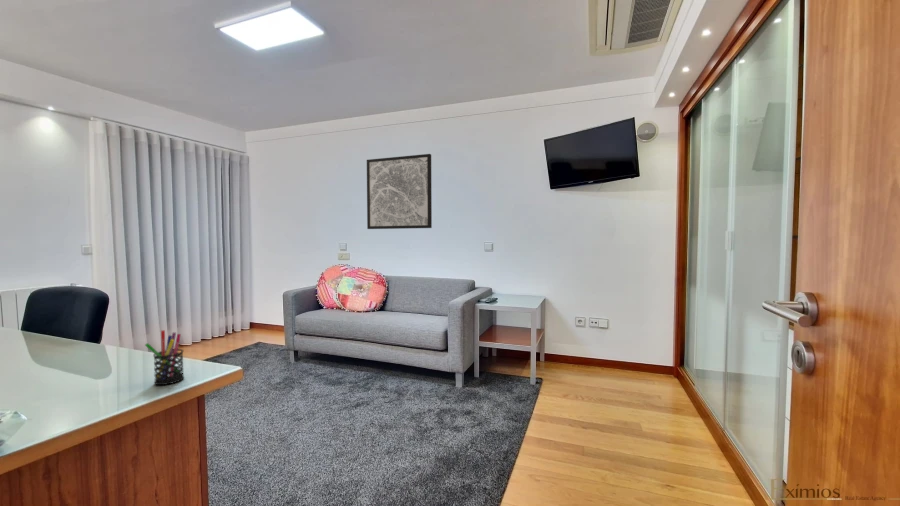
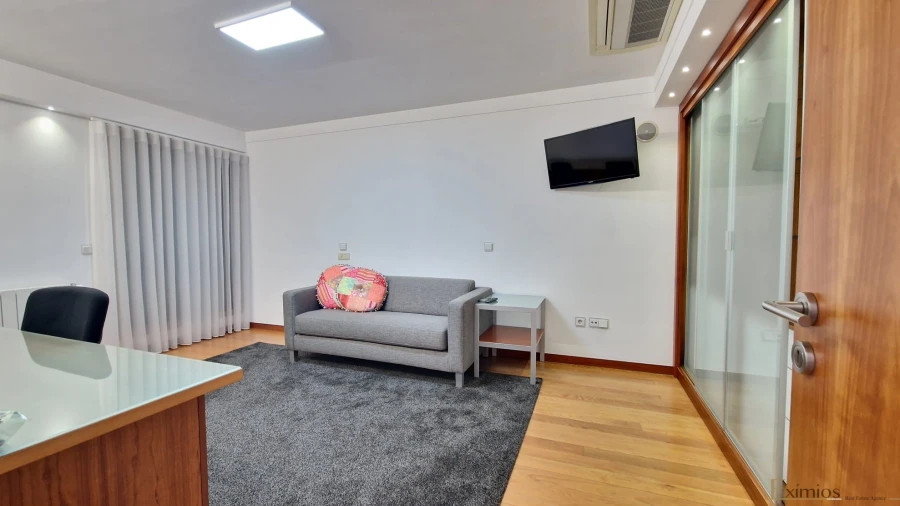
- wall art [366,153,433,230]
- pen holder [144,329,185,386]
